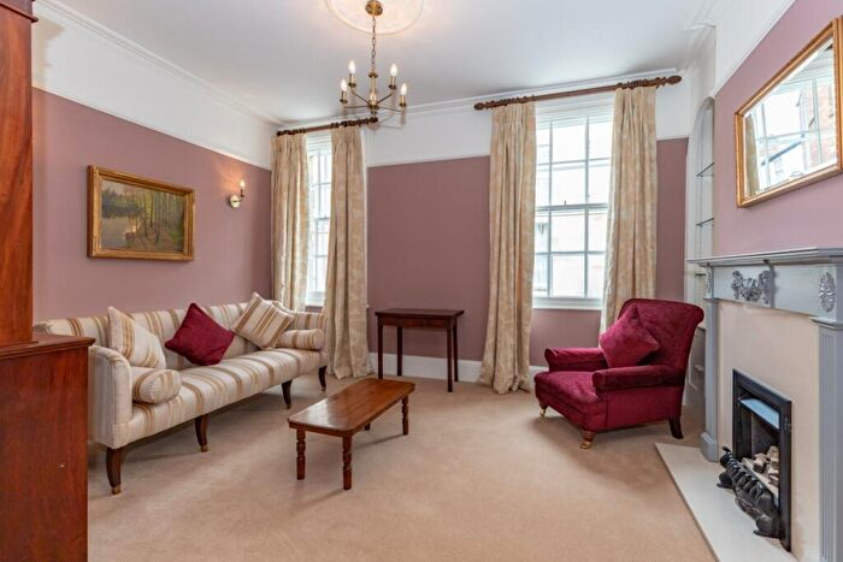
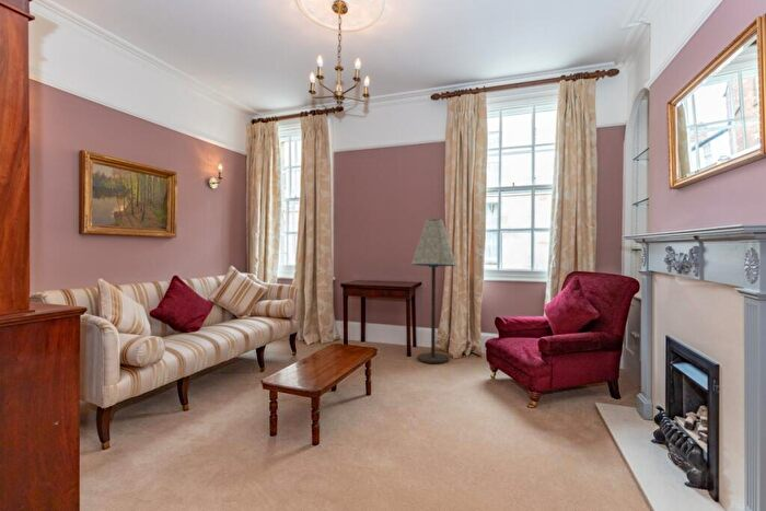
+ floor lamp [410,218,457,364]
